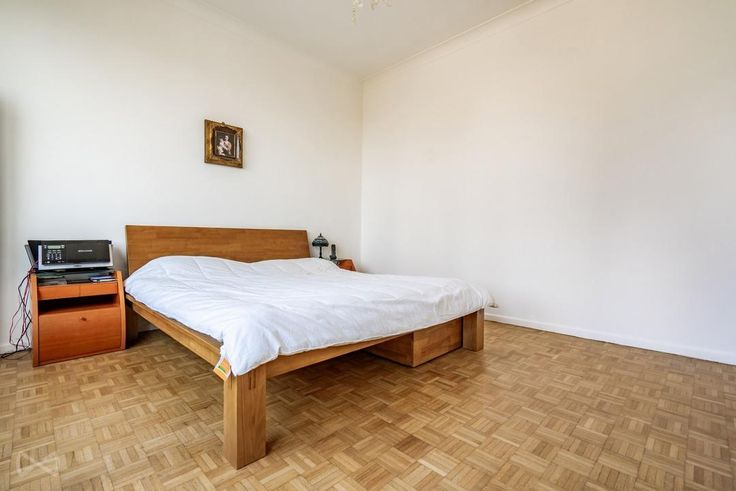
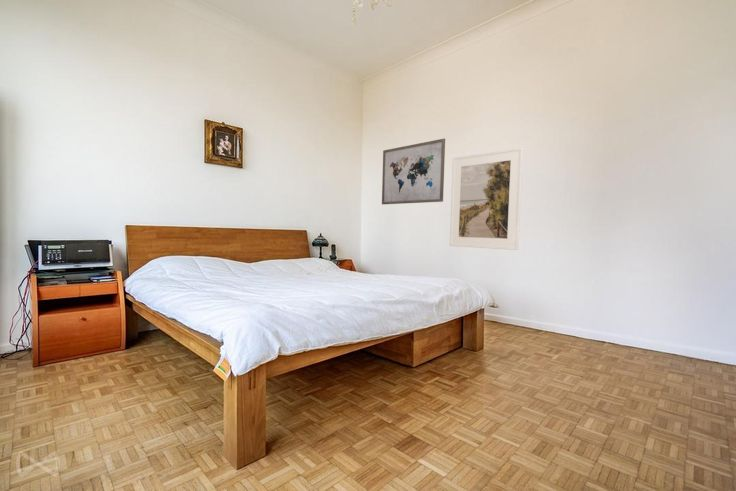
+ wall art [381,137,446,205]
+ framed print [449,147,524,251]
